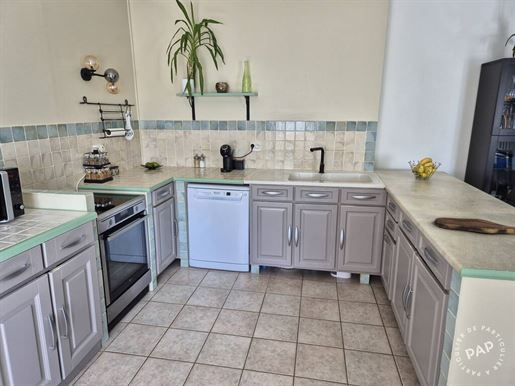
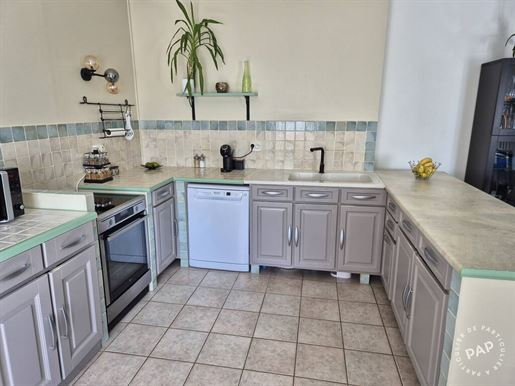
- cutting board [433,216,515,235]
